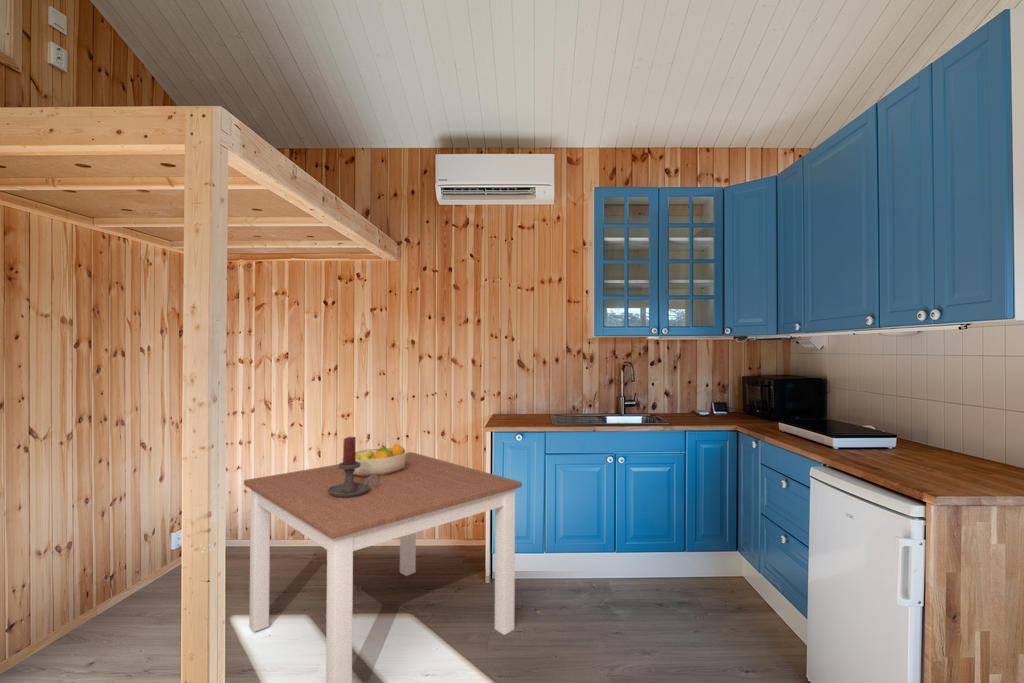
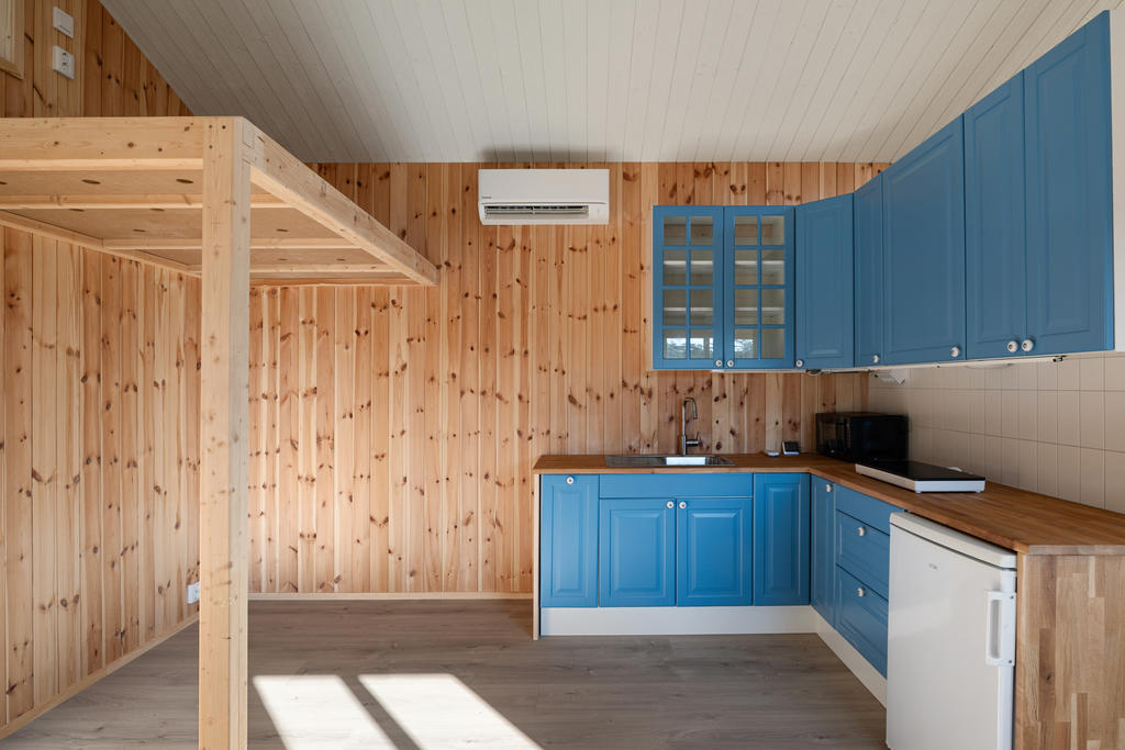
- dining table [243,451,523,683]
- fruit bowl [341,443,408,477]
- candle holder [328,436,380,497]
